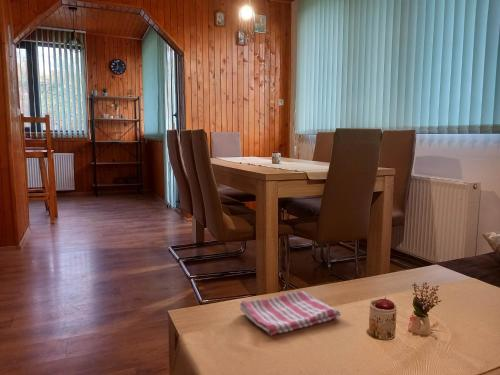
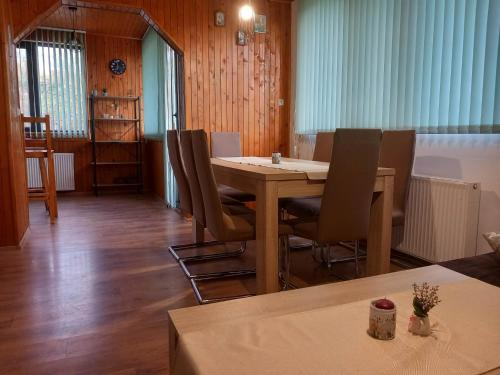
- dish towel [239,290,342,337]
